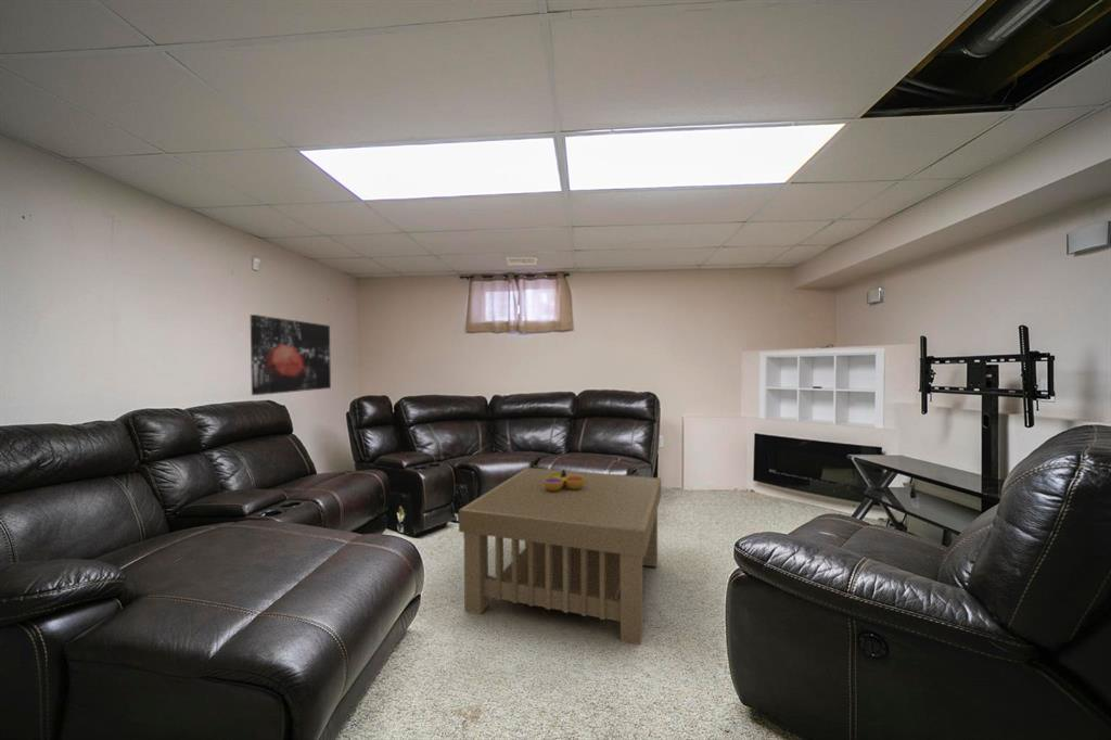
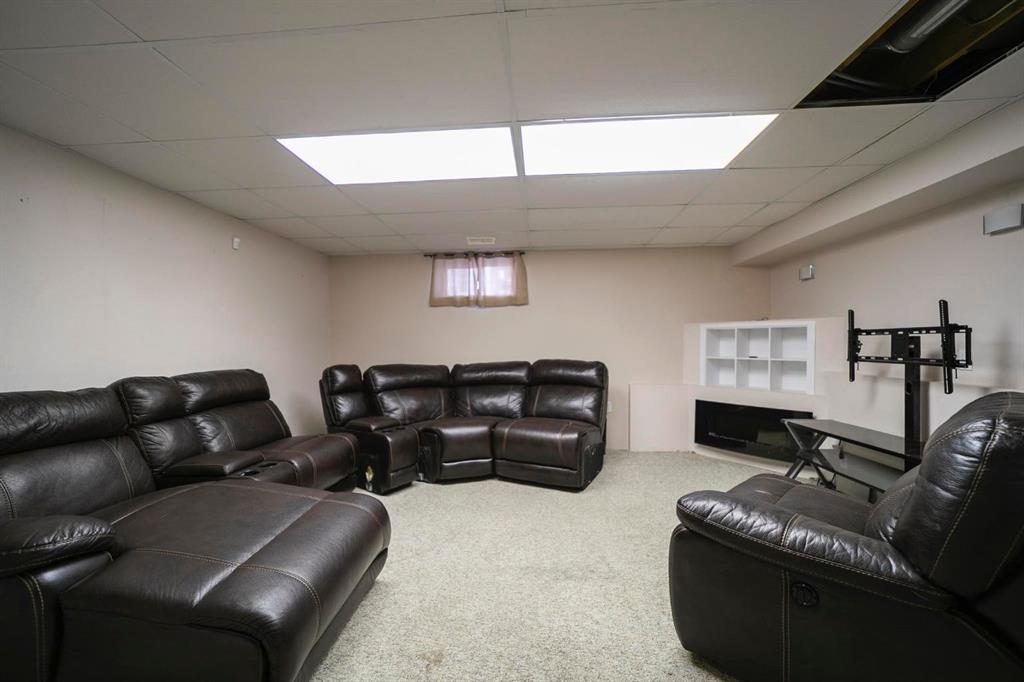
- wall art [250,314,332,396]
- decorative bowl [544,469,585,492]
- coffee table [458,467,662,646]
